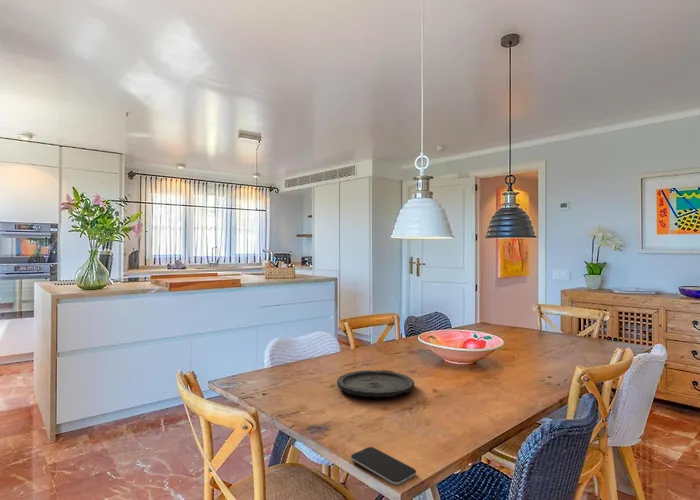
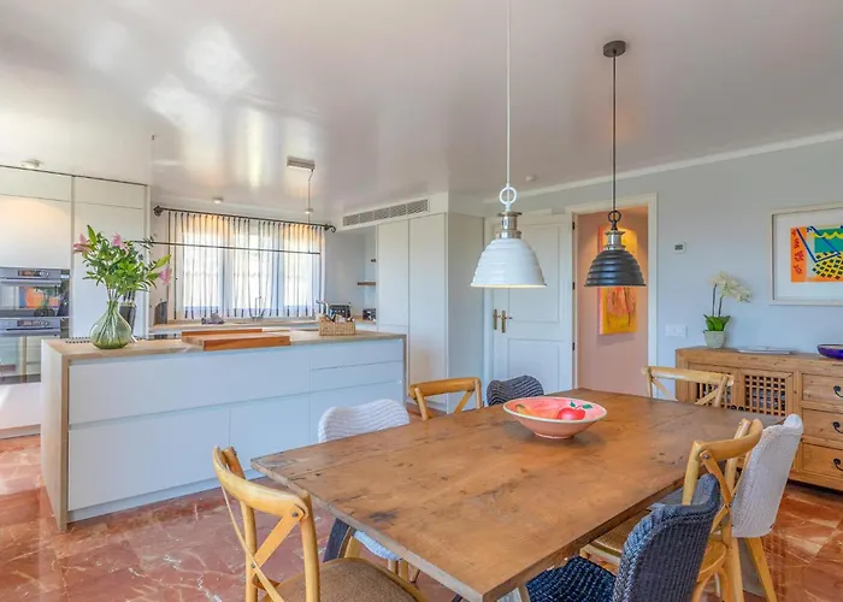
- smartphone [350,446,417,486]
- plate [336,369,415,398]
